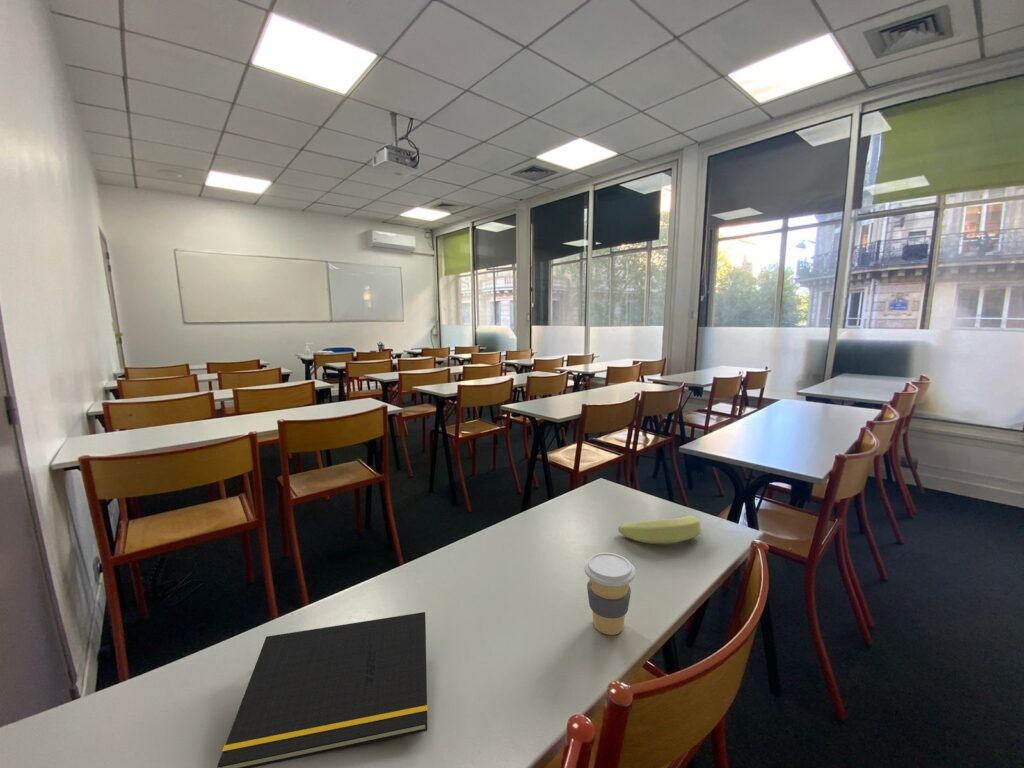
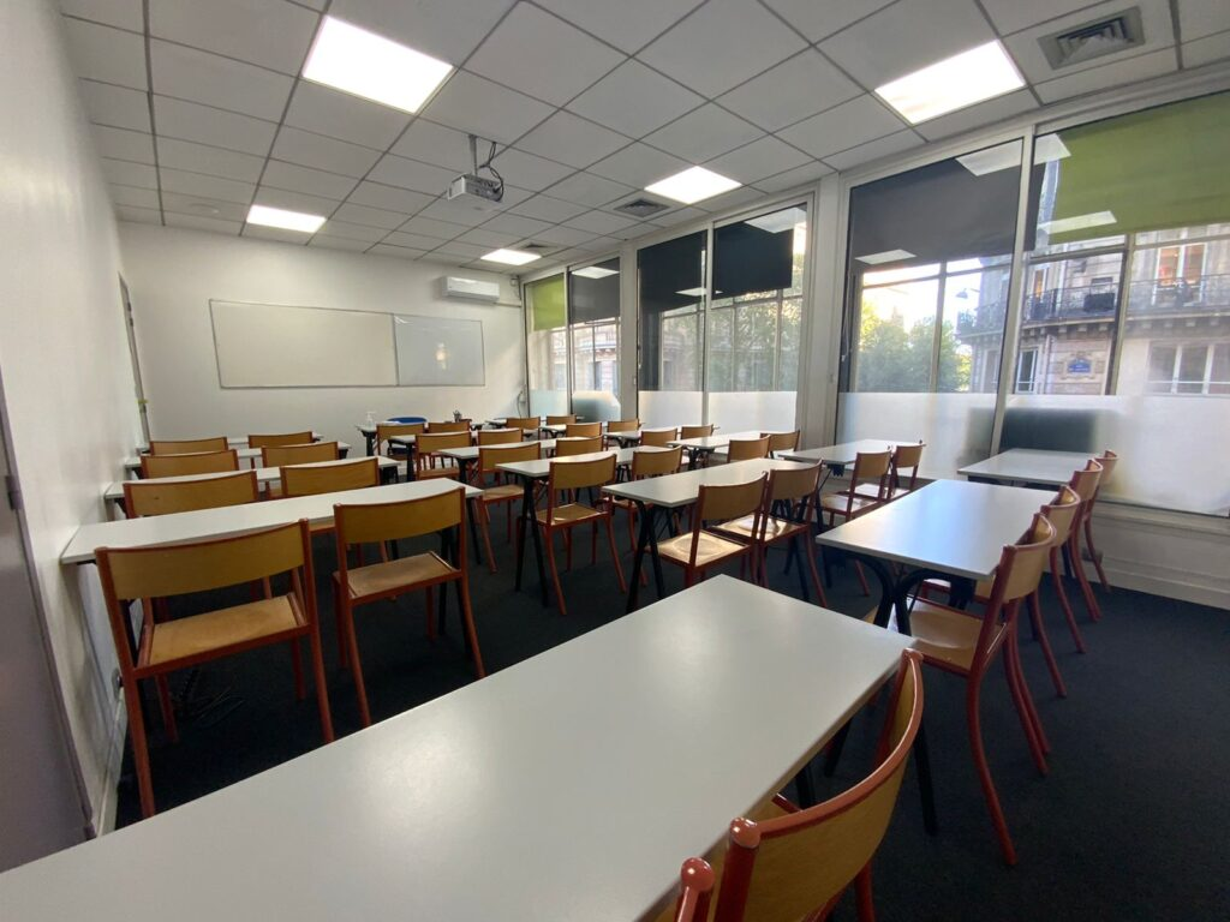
- coffee cup [583,552,636,636]
- banana [617,515,702,545]
- notepad [216,611,429,768]
